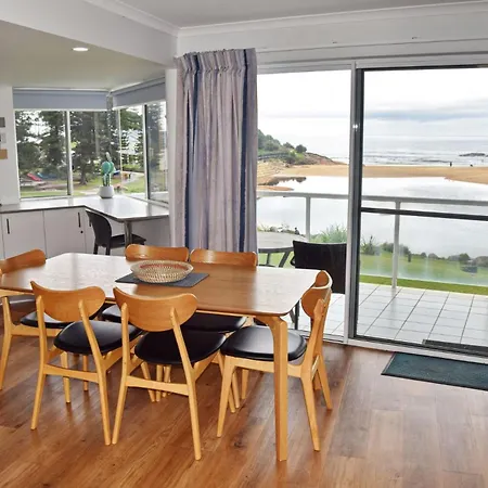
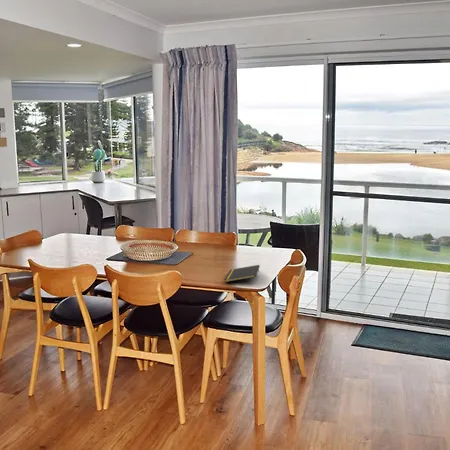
+ notepad [223,264,261,283]
